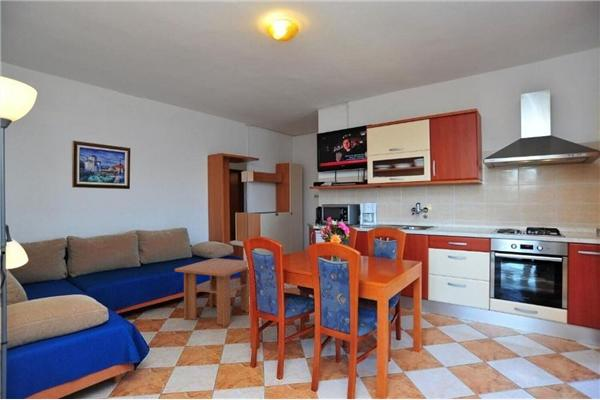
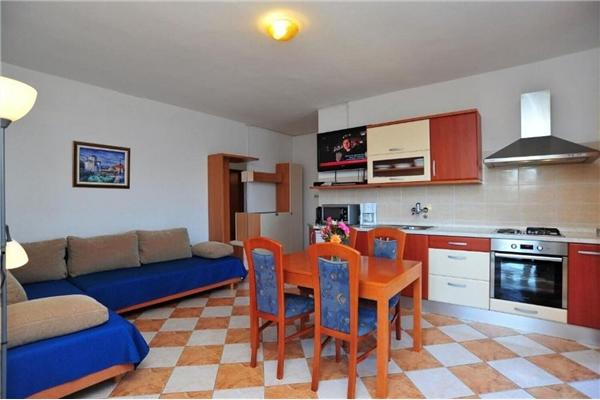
- coffee table [174,257,250,328]
